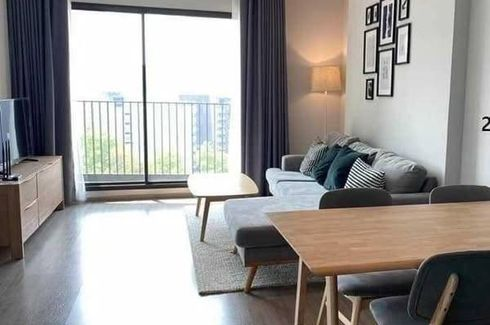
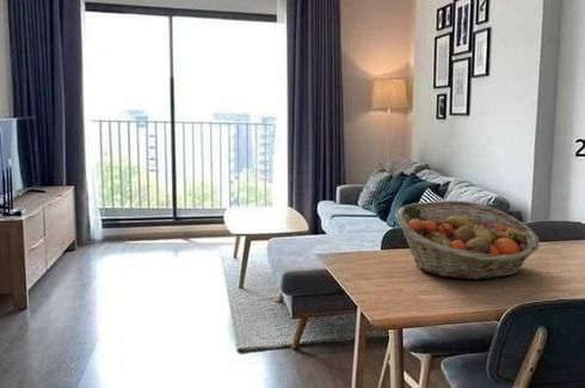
+ fruit basket [395,199,541,281]
